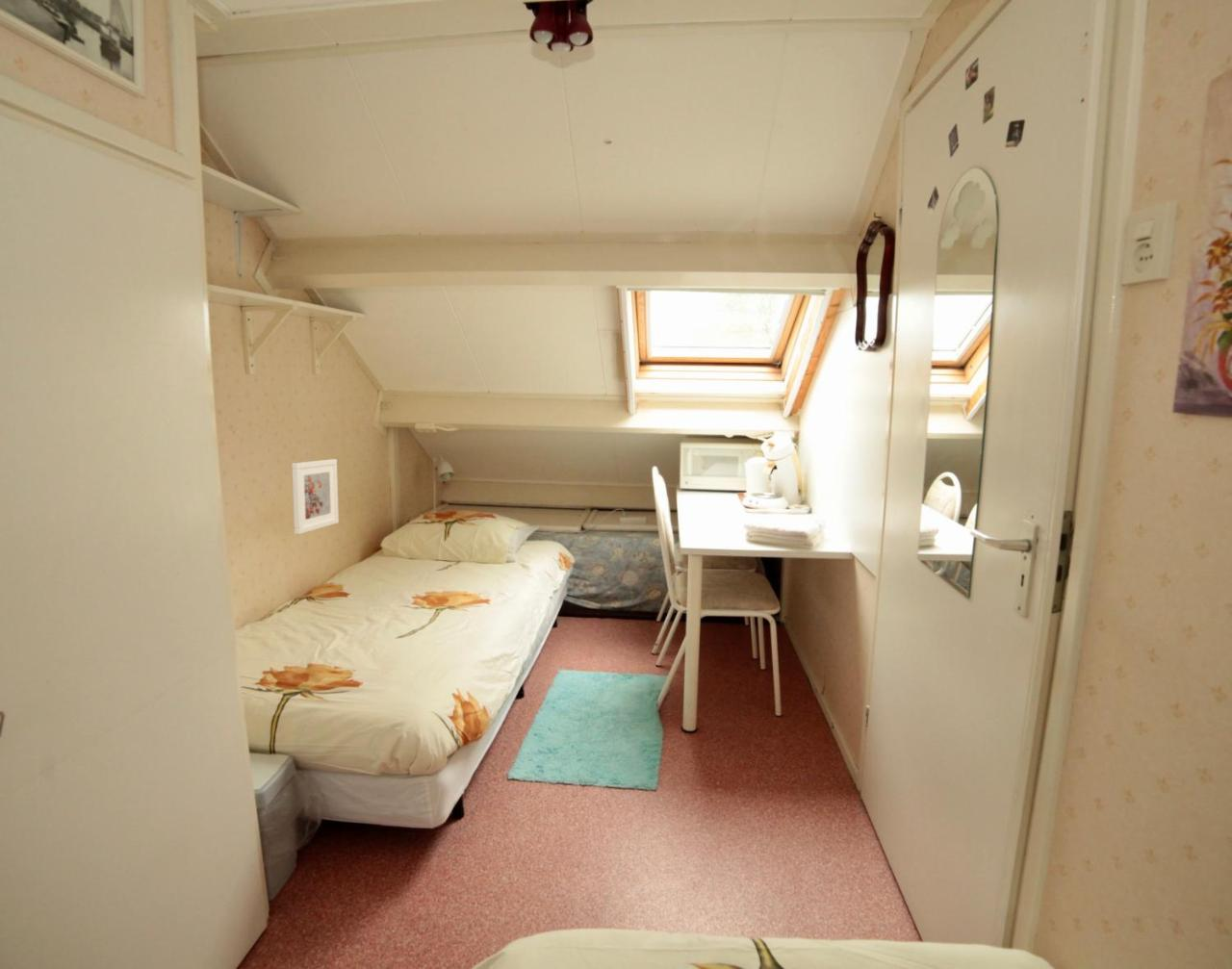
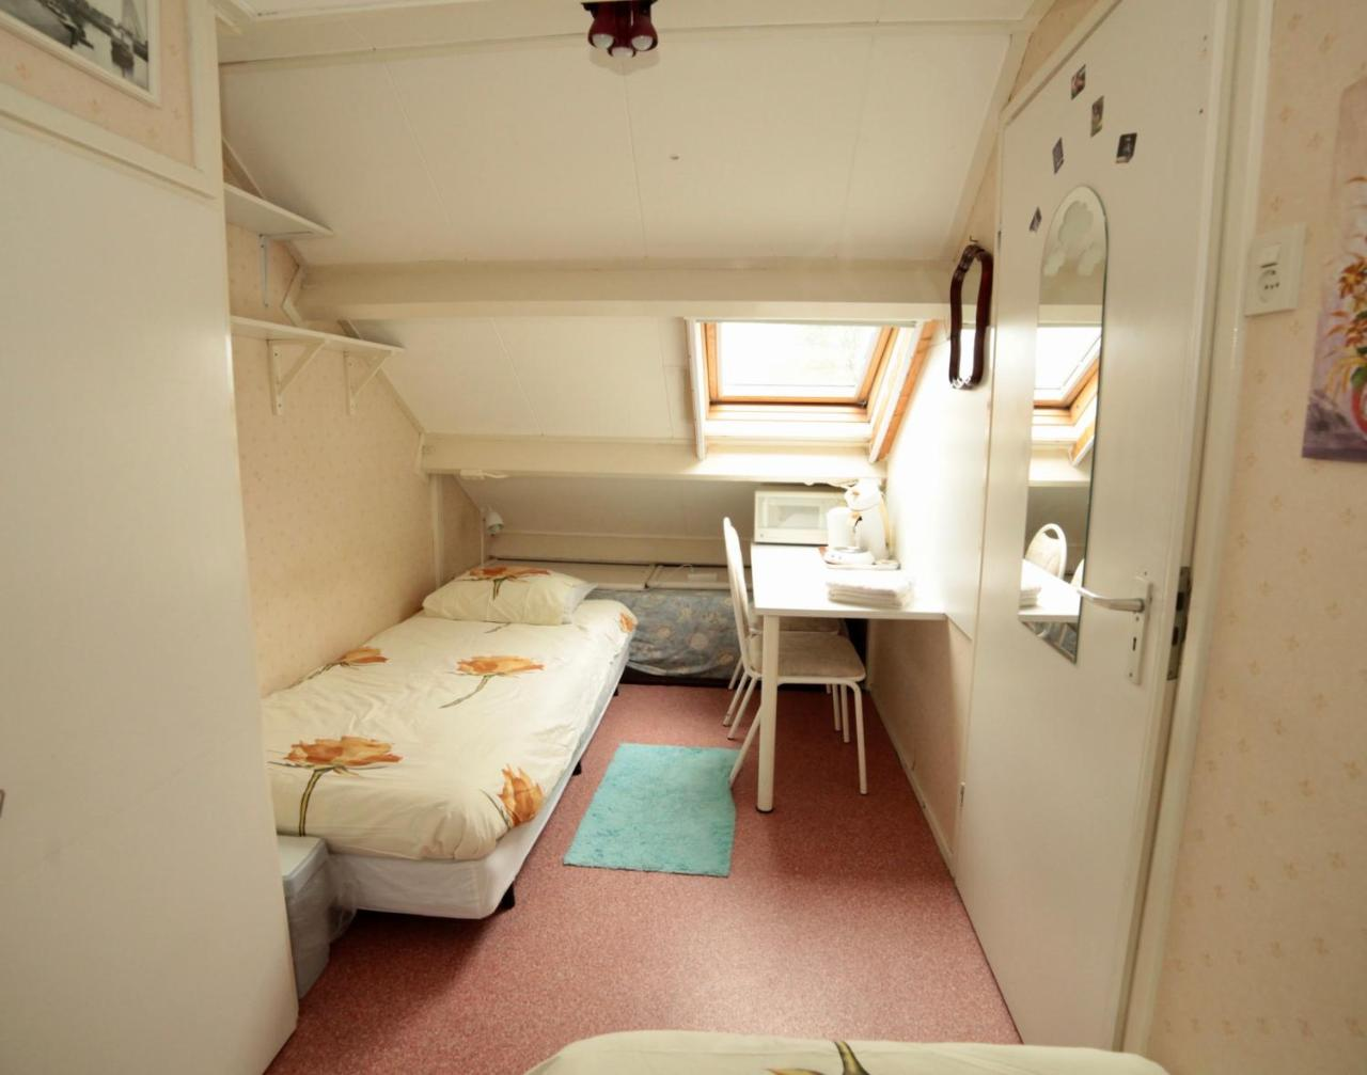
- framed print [291,458,340,535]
